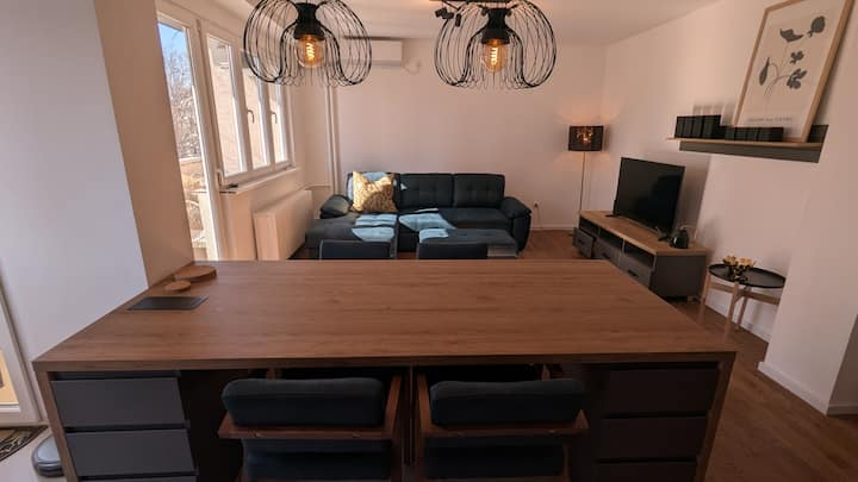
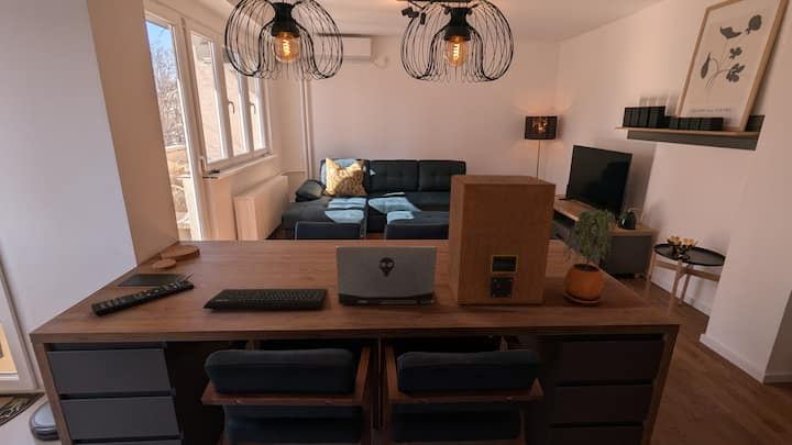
+ speaker [446,174,558,305]
+ remote control [90,279,195,316]
+ potted plant [561,208,617,305]
+ keyboard [202,288,328,310]
+ laptop computer [336,245,438,305]
